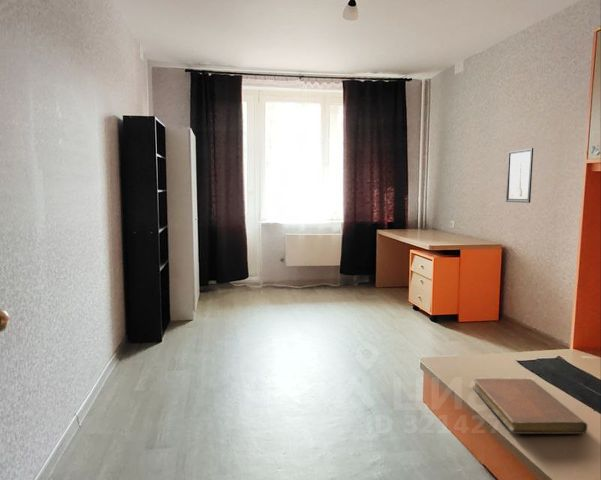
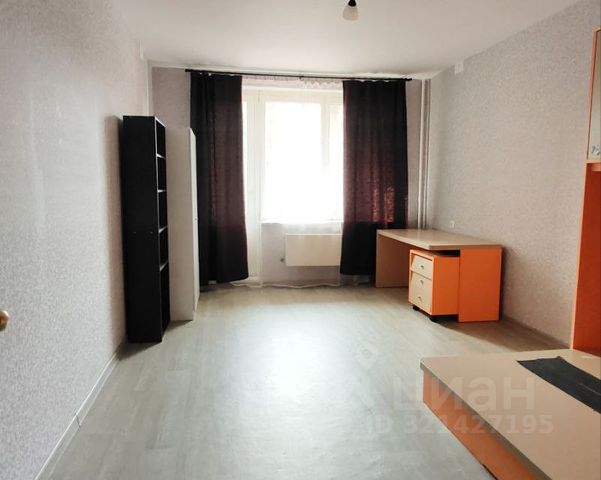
- notebook [472,377,588,435]
- wall art [505,147,534,204]
